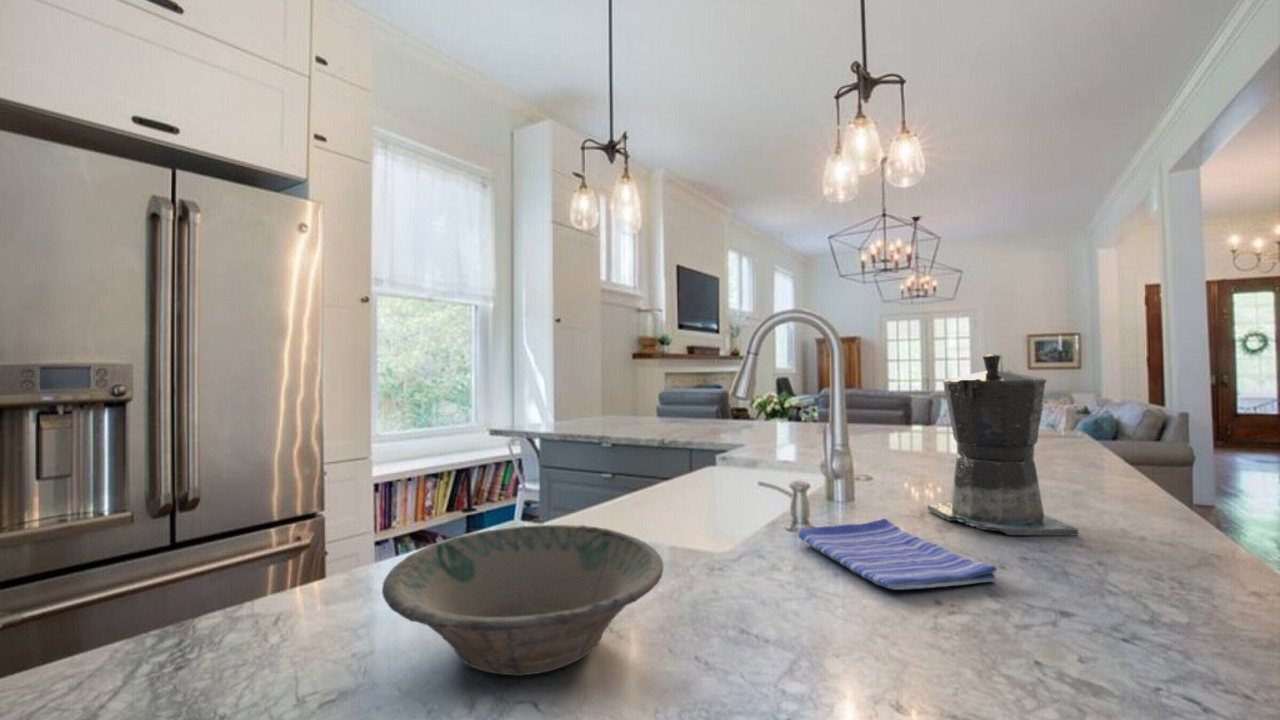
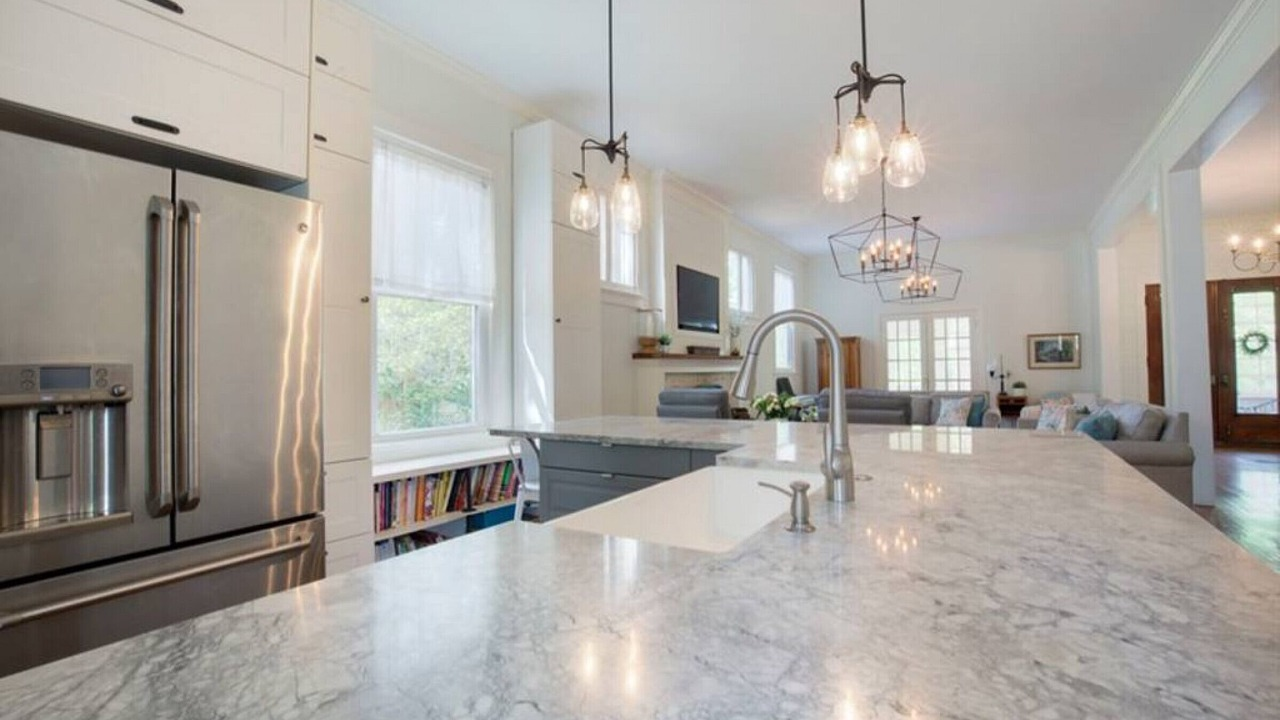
- coffee maker [926,353,1080,537]
- dish towel [798,518,998,591]
- bowl [381,524,664,677]
